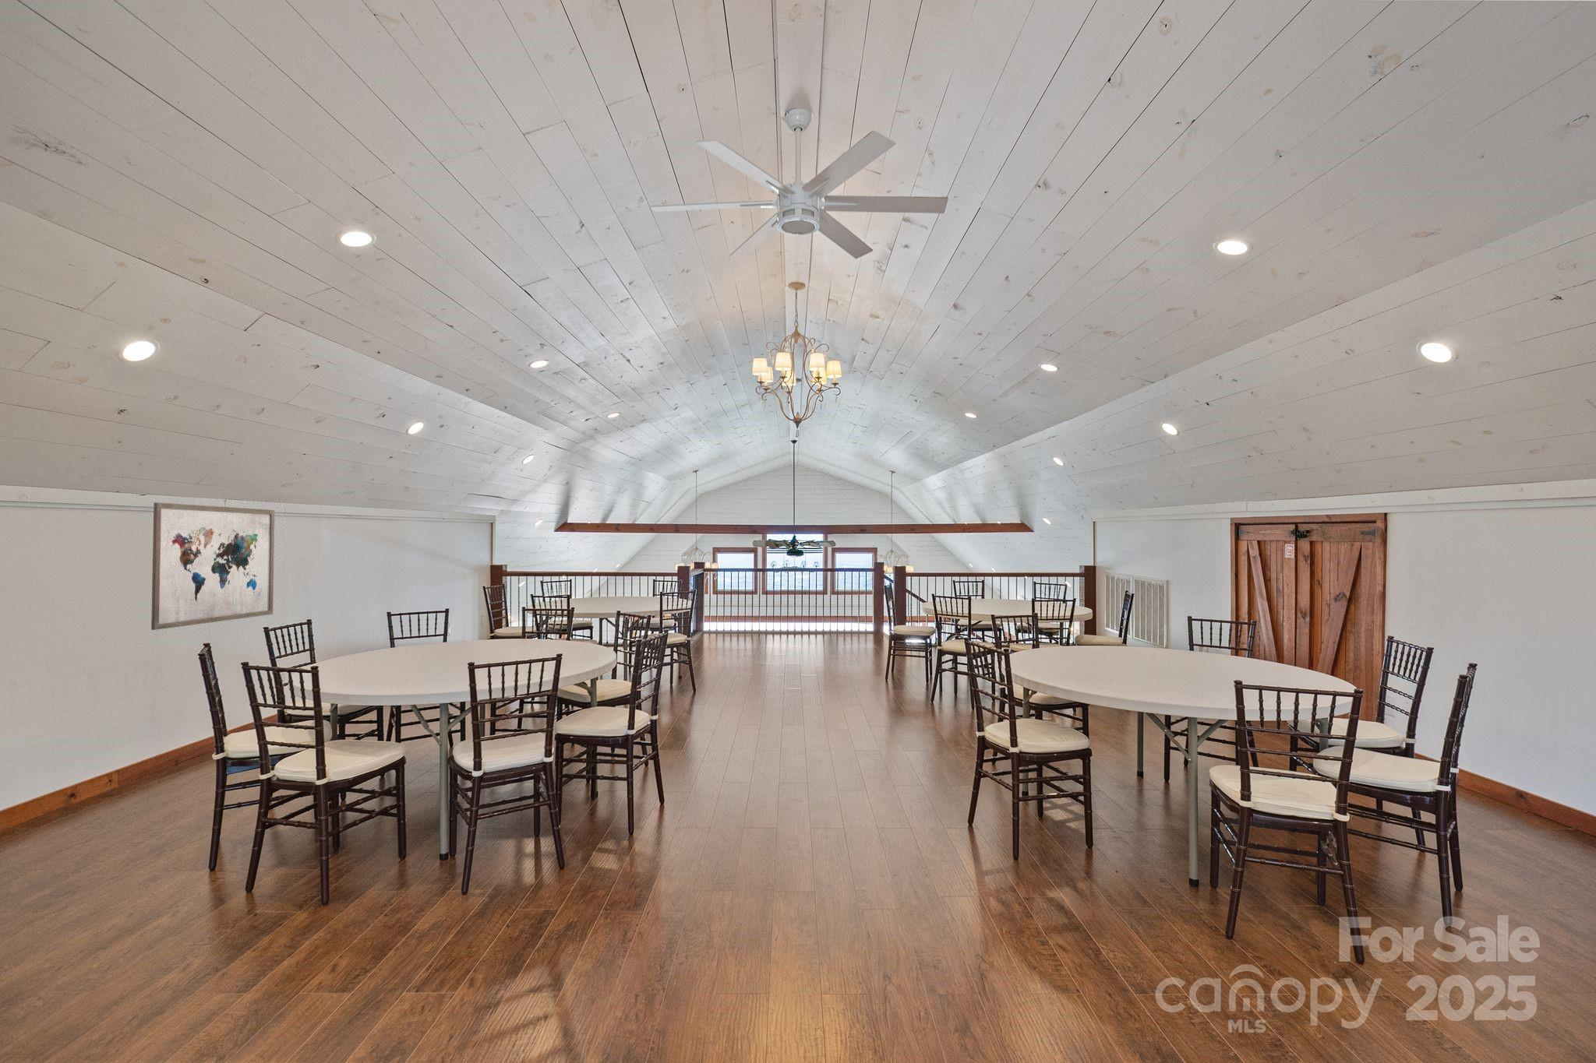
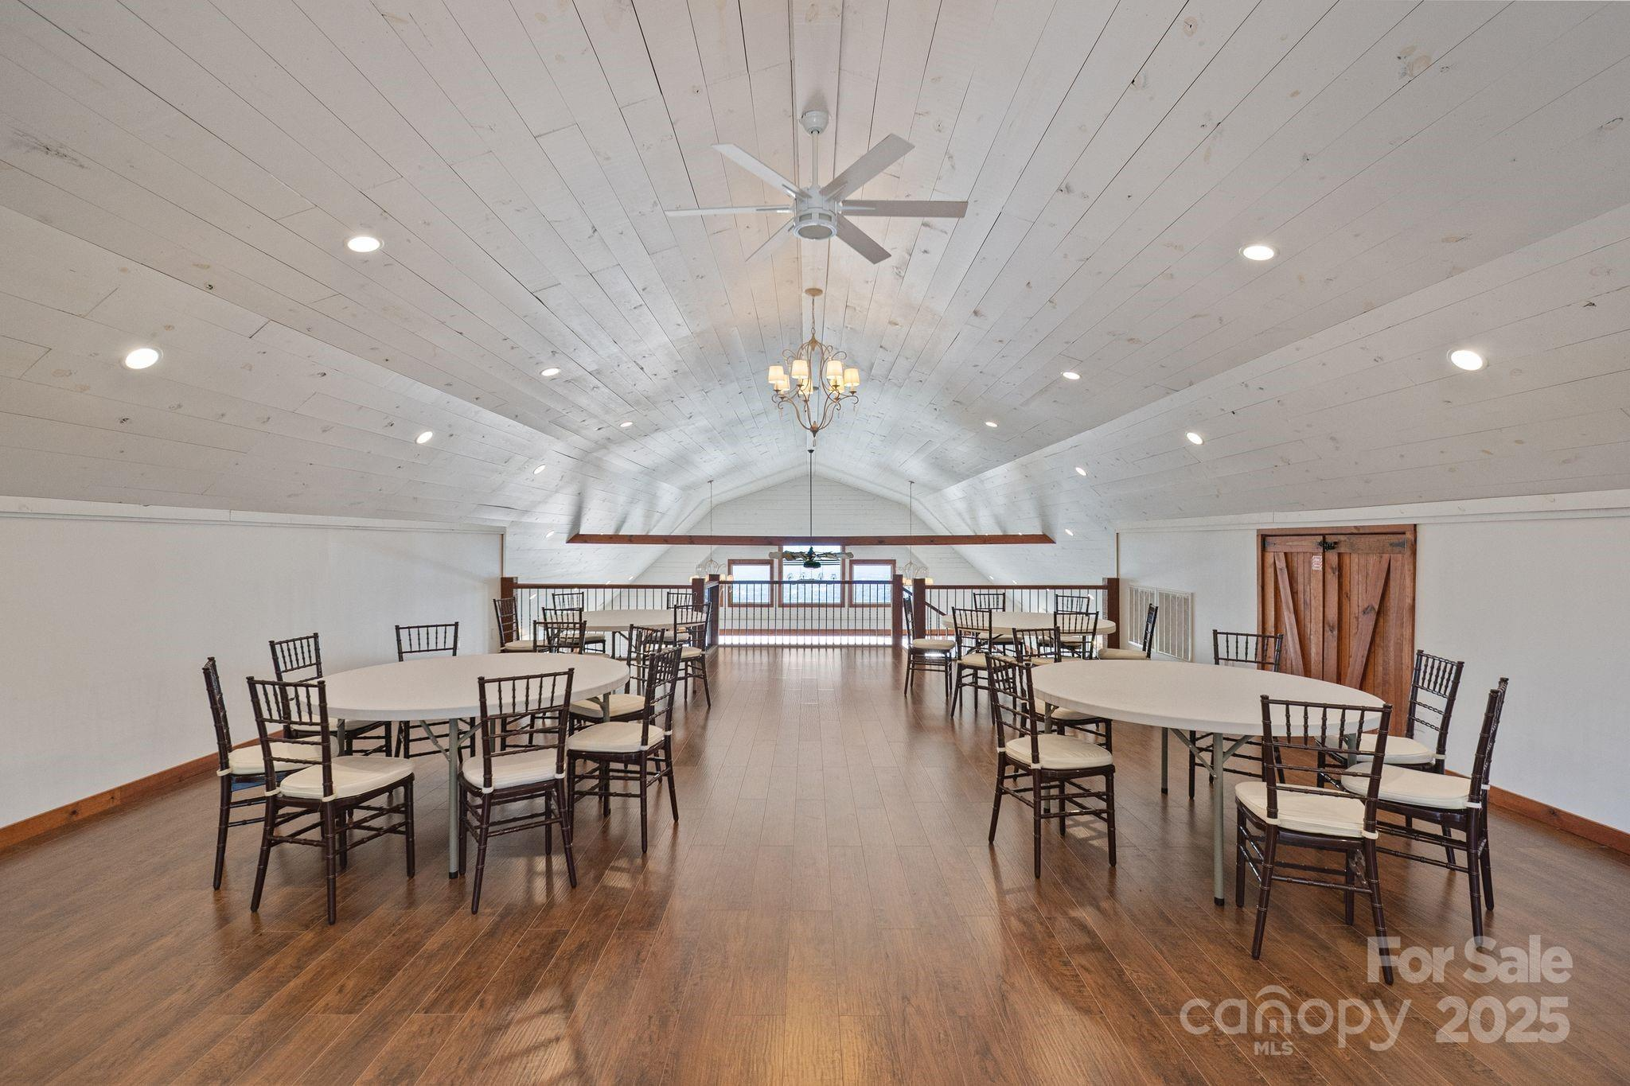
- wall art [151,502,275,631]
